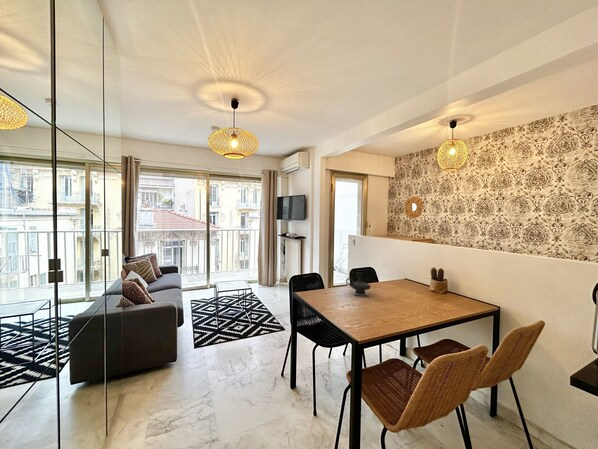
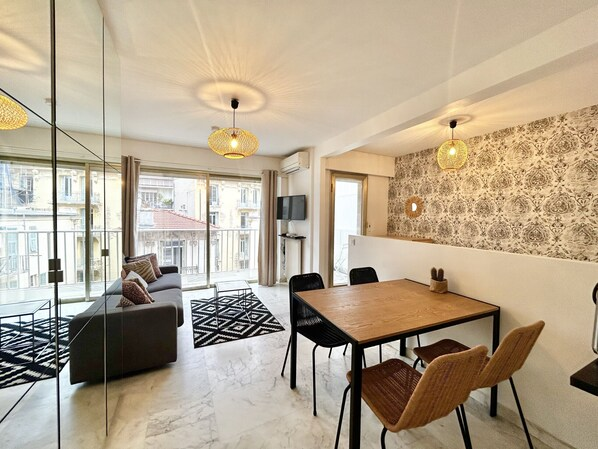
- teapot [345,271,372,297]
